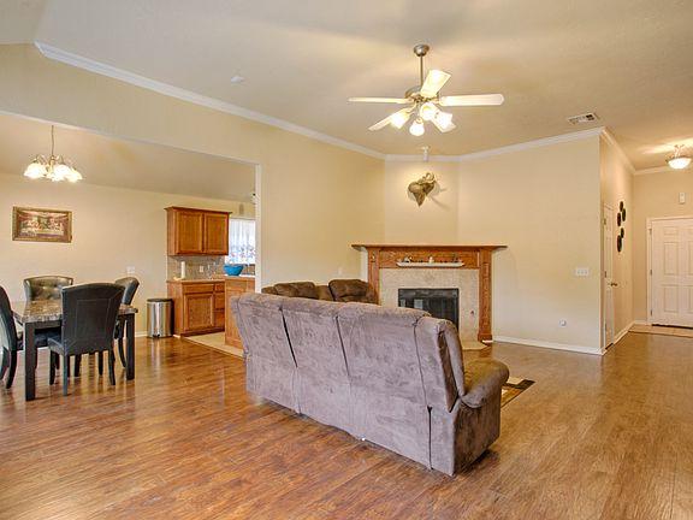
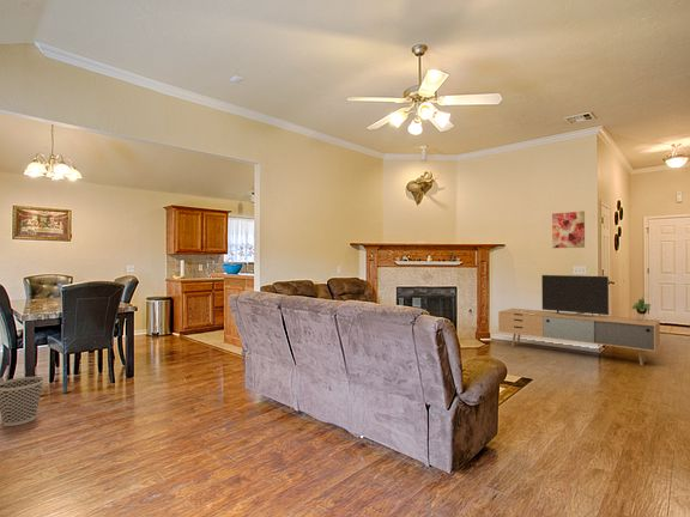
+ media console [497,274,661,366]
+ wastebasket [0,376,46,427]
+ wall art [551,211,586,249]
